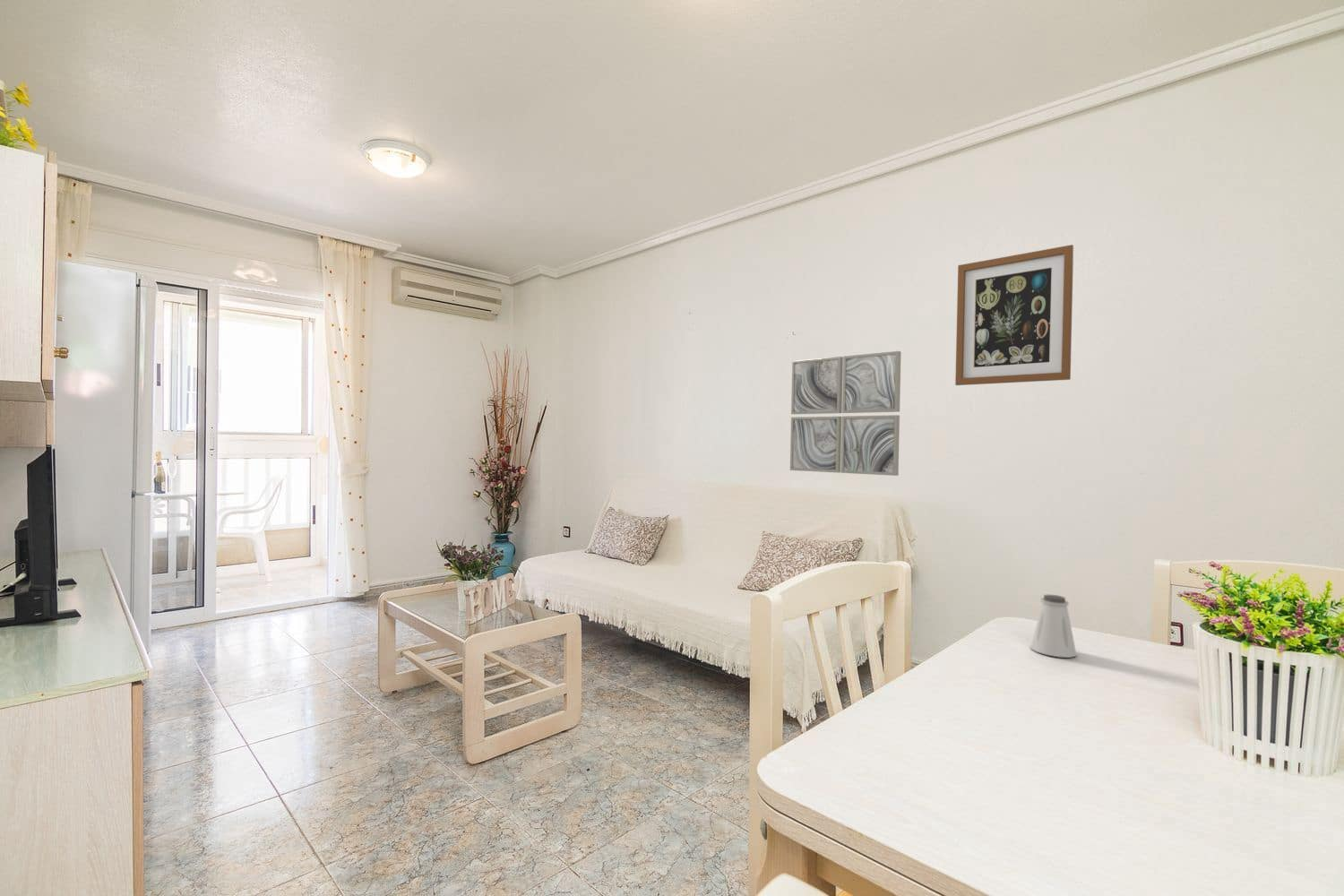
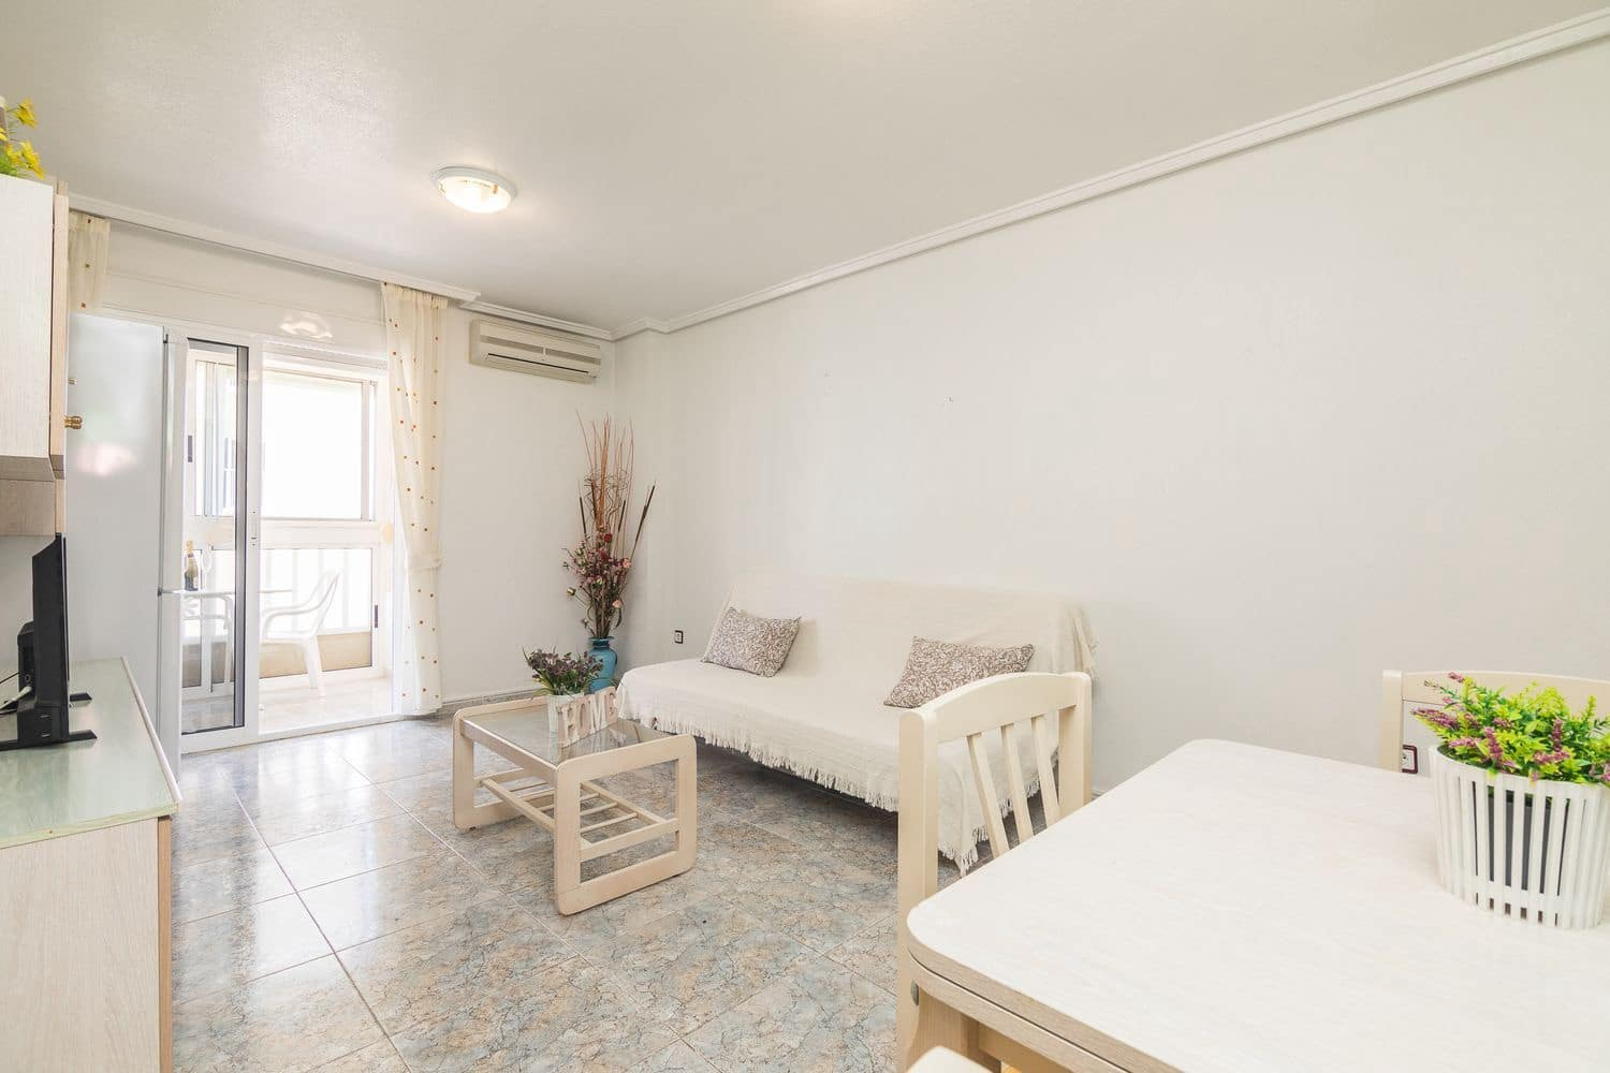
- wall art [789,350,902,477]
- wall art [954,244,1074,386]
- saltshaker [1030,594,1077,659]
